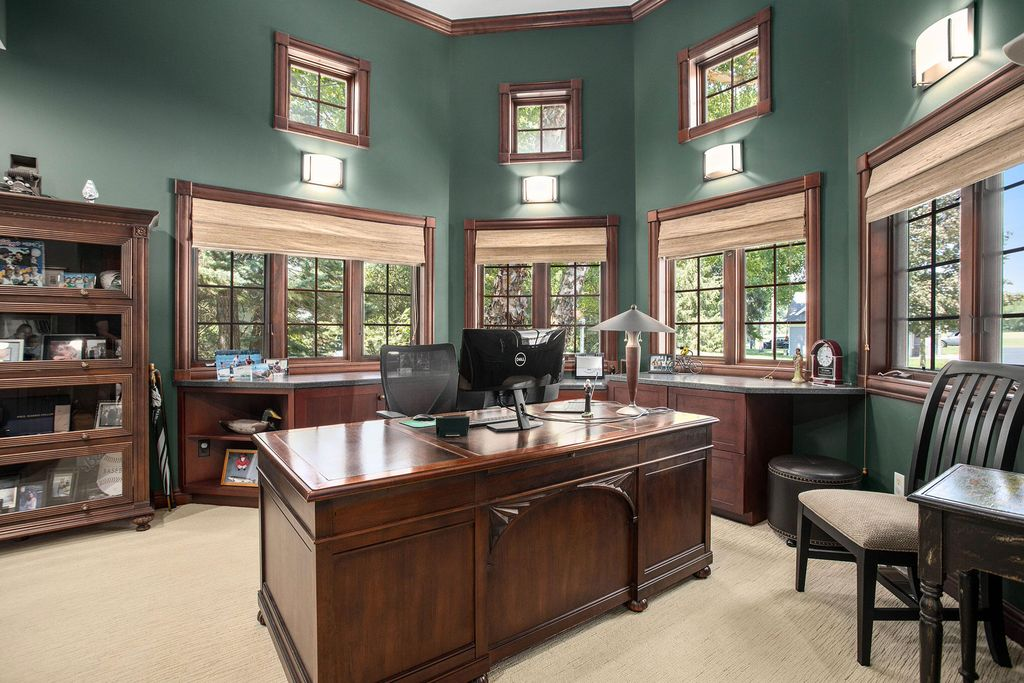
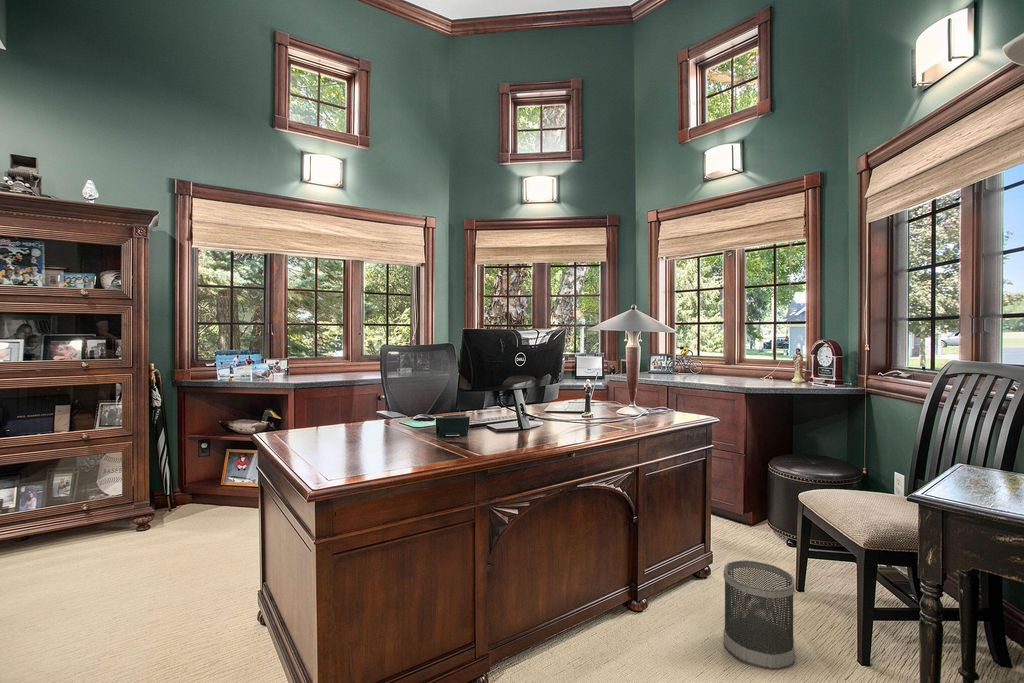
+ wastebasket [723,559,796,671]
